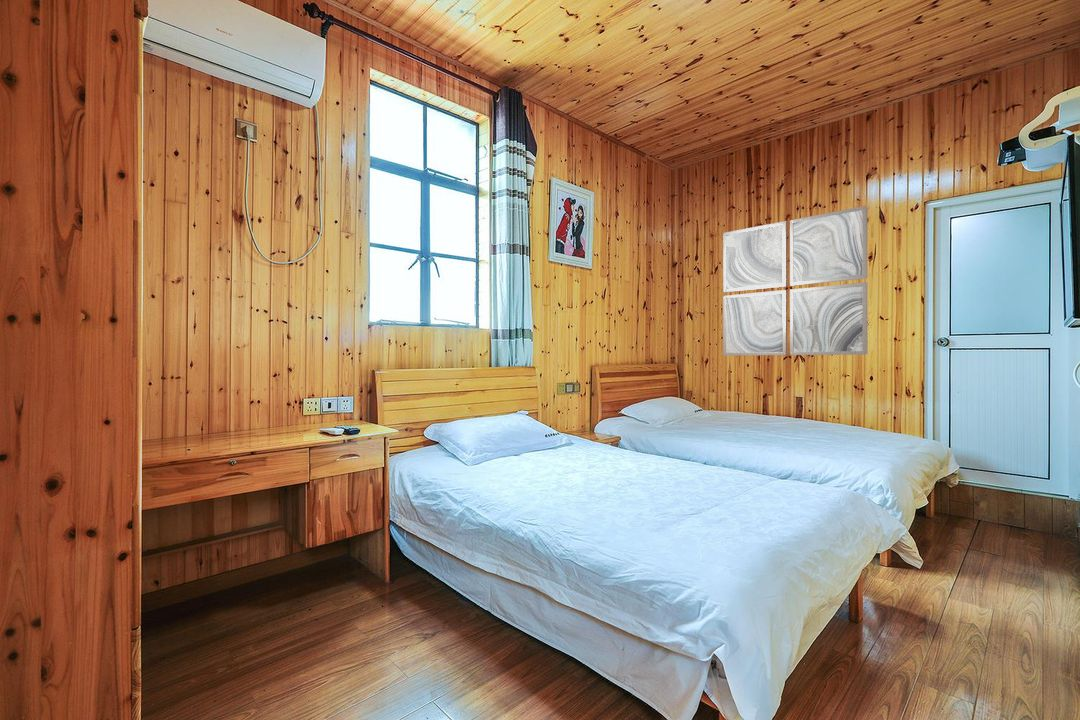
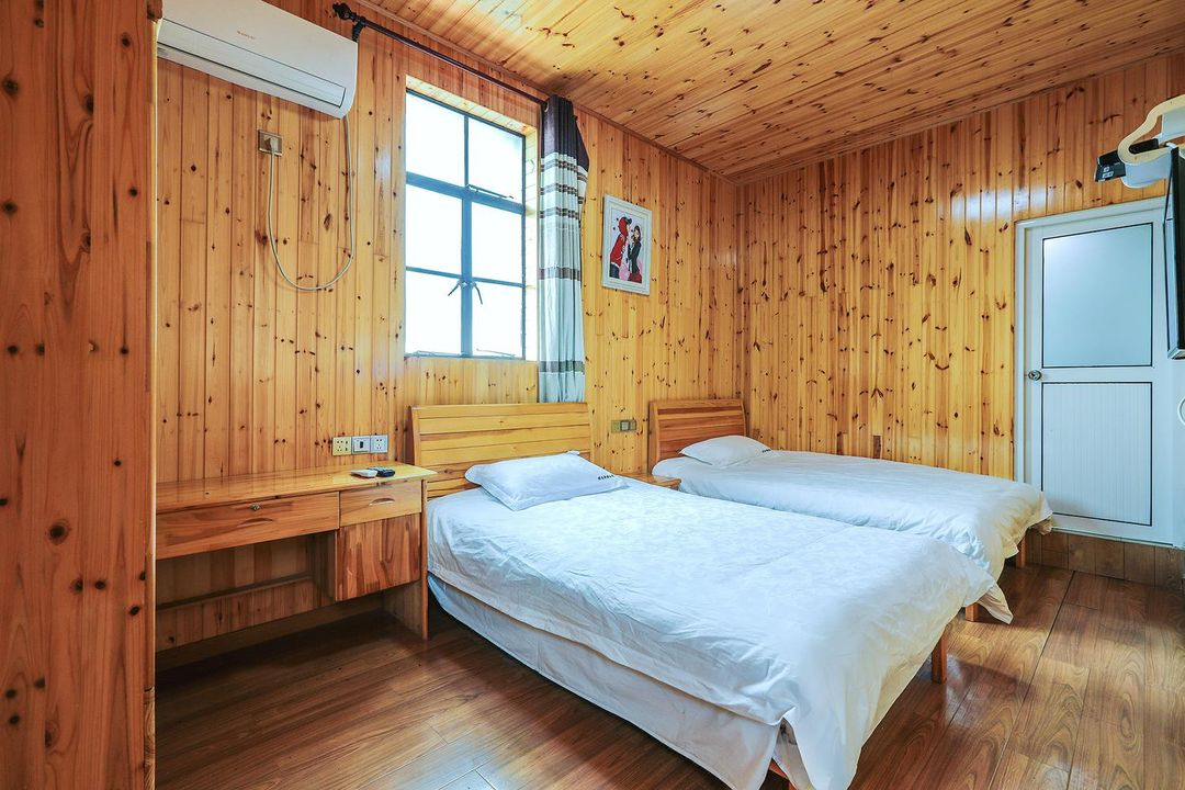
- wall art [722,205,868,357]
